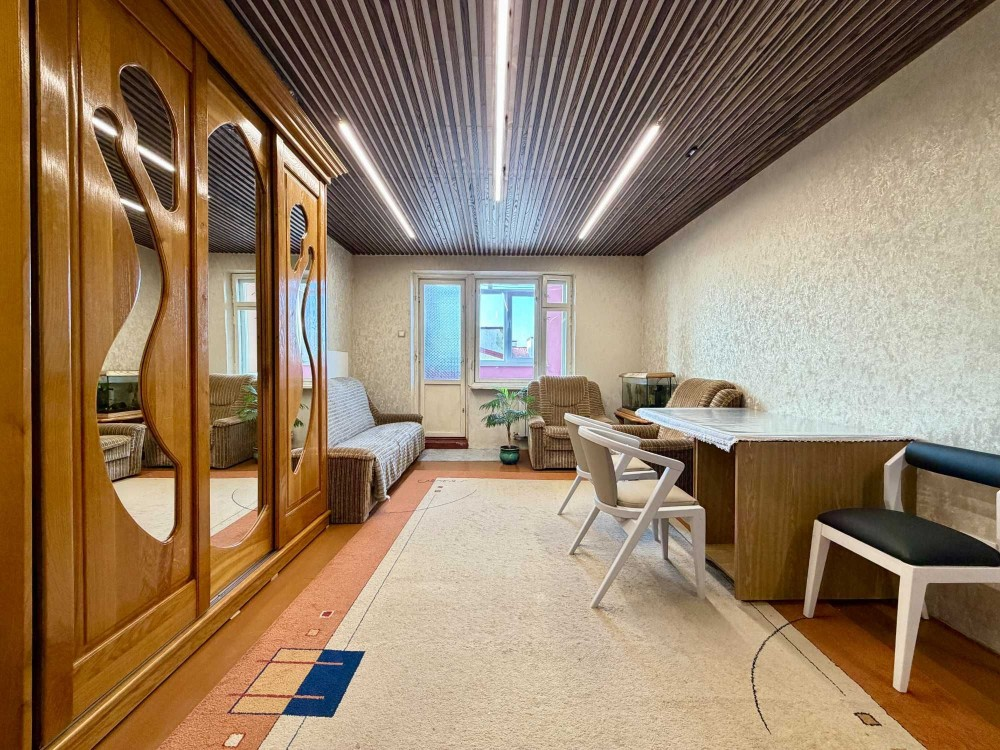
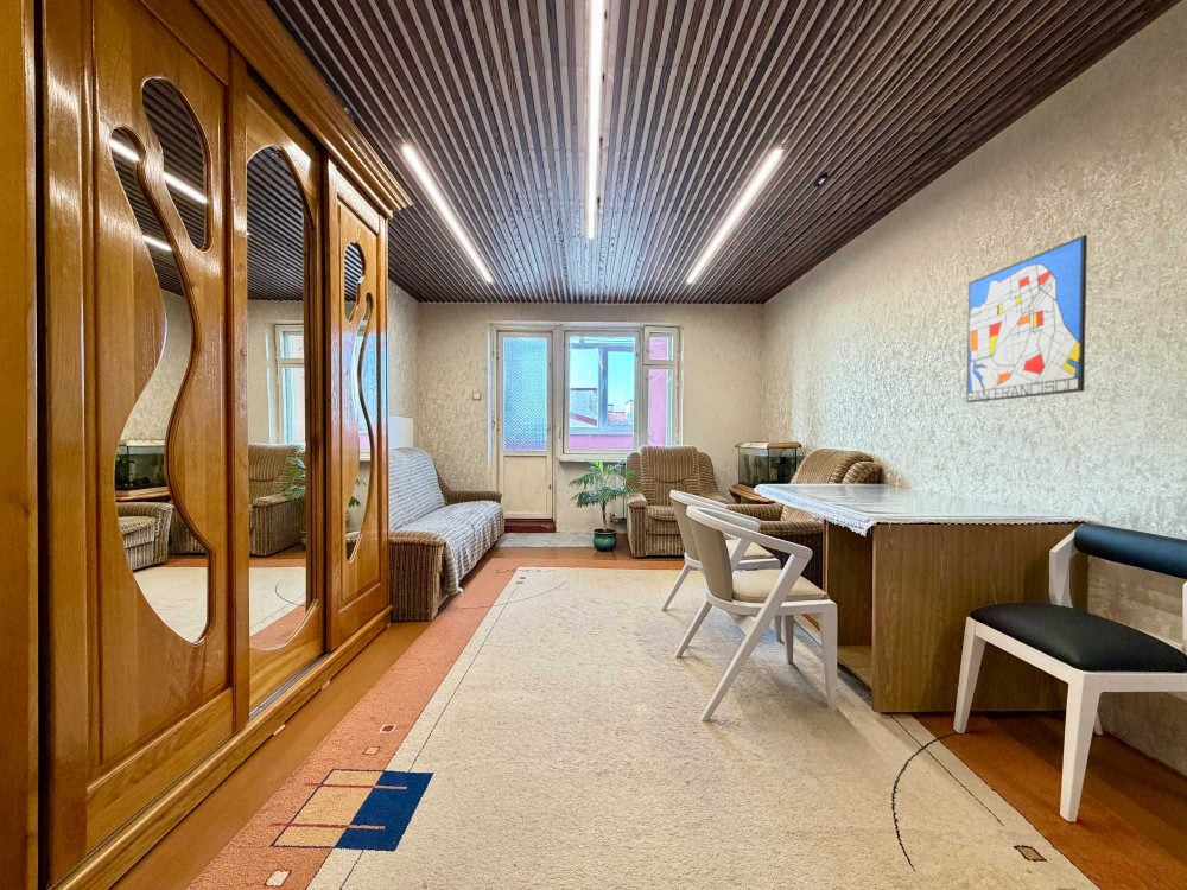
+ wall art [965,234,1088,403]
